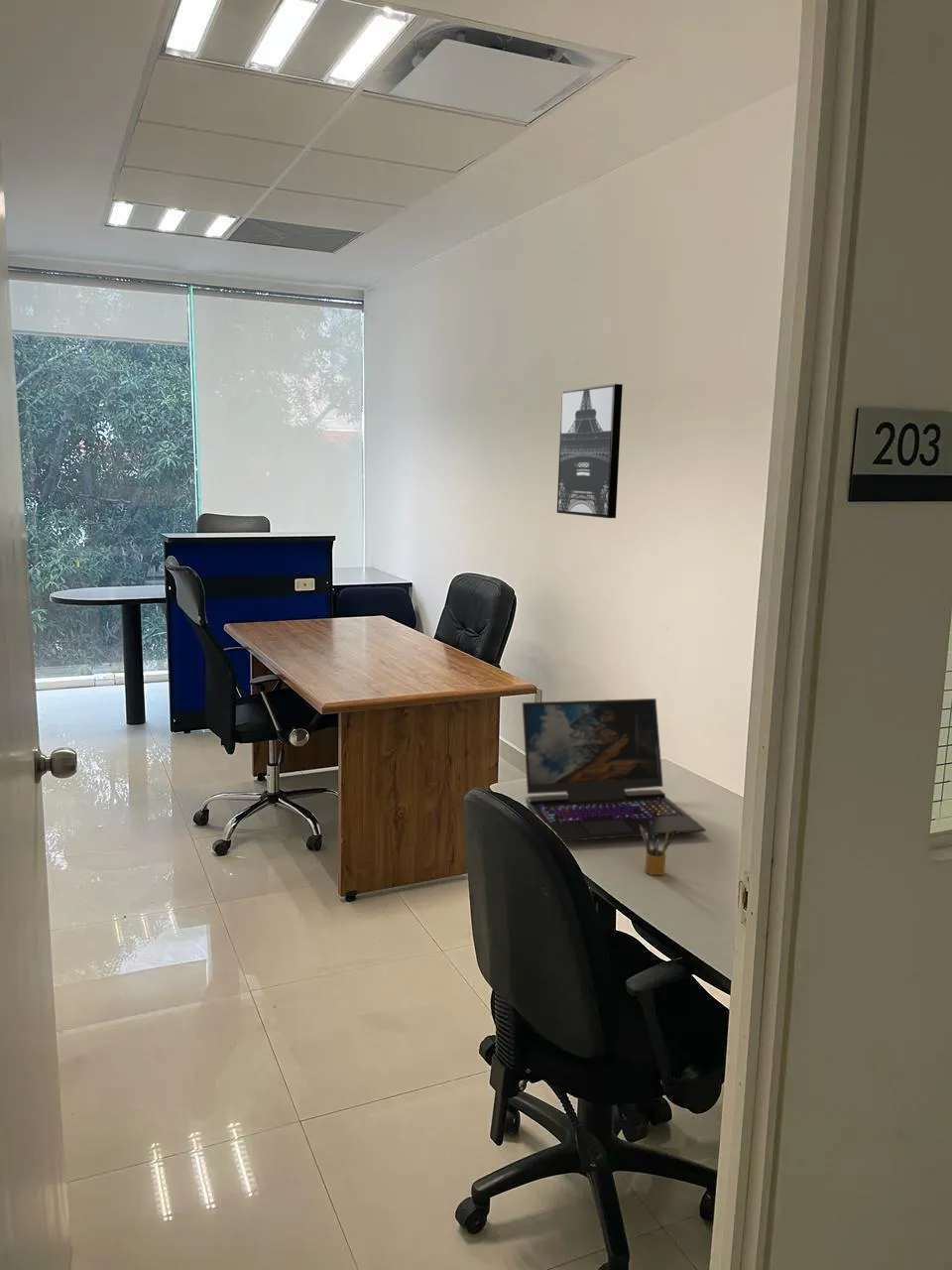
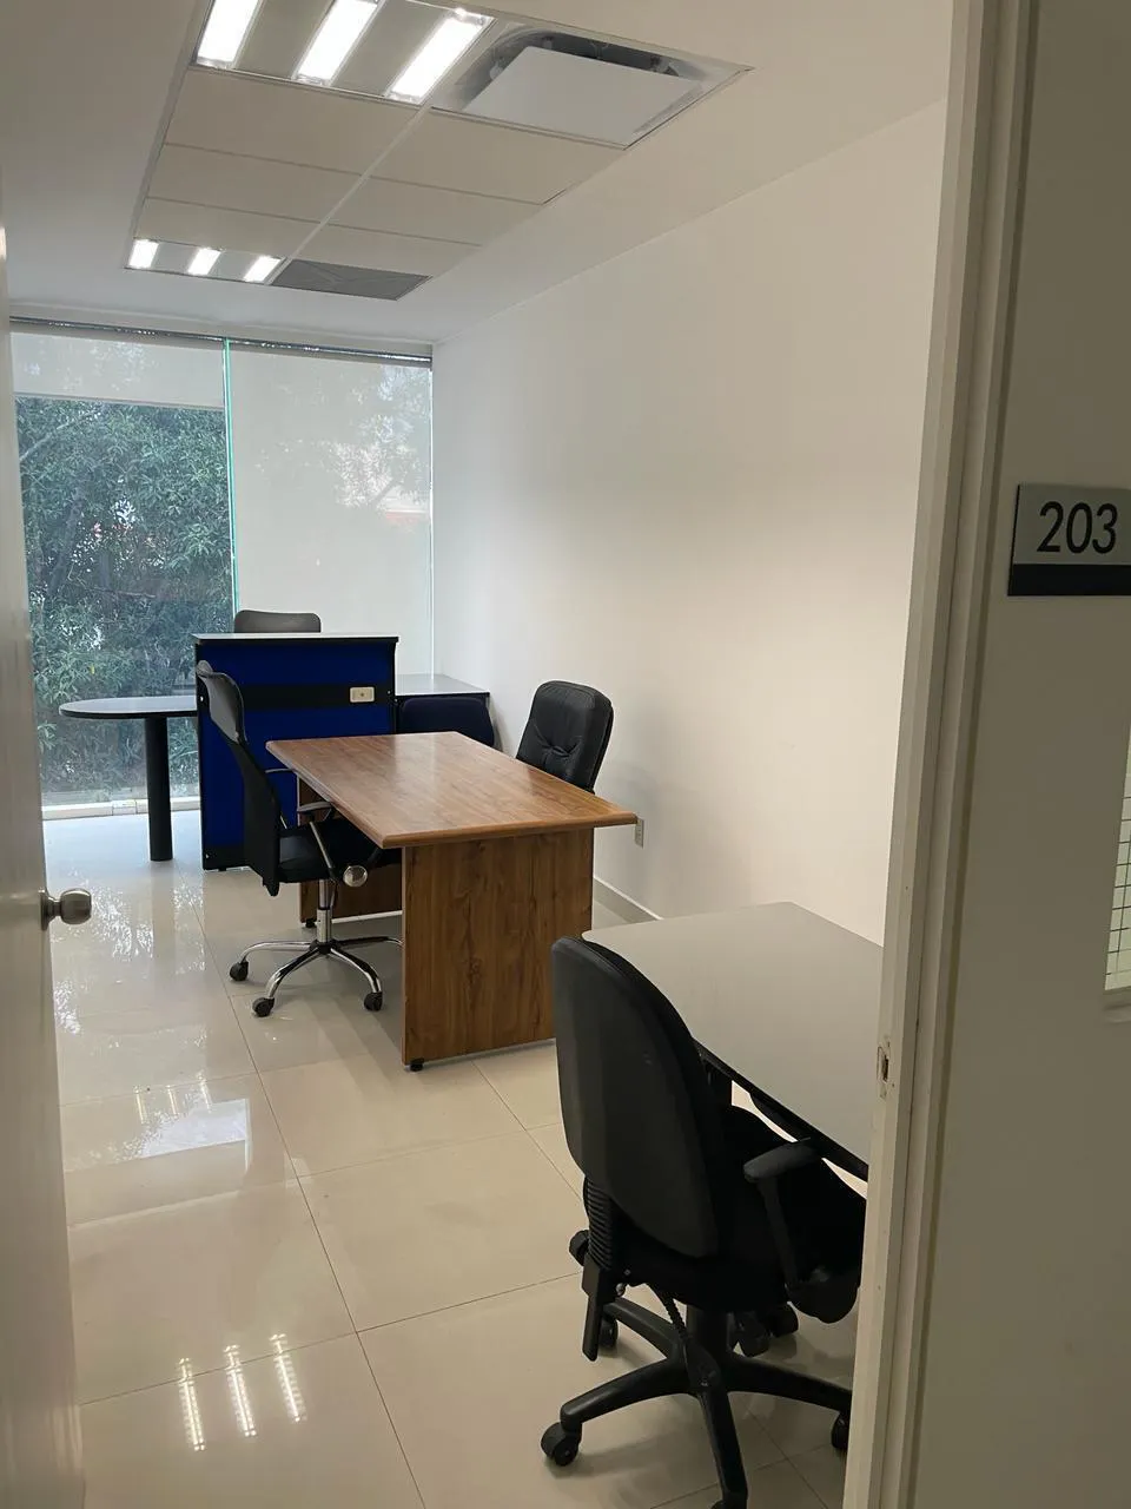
- wall art [556,383,624,519]
- laptop [522,698,707,842]
- pencil box [640,821,677,876]
